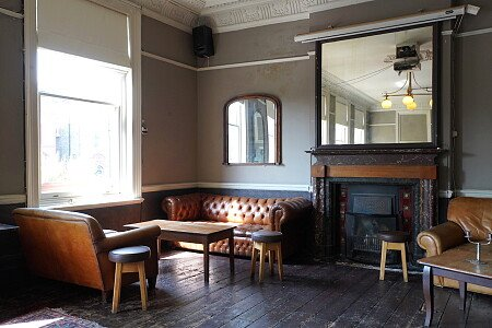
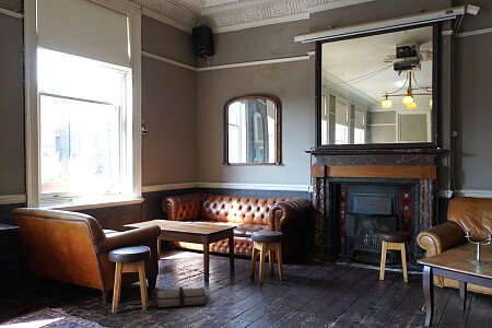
+ tool roll [155,285,208,308]
